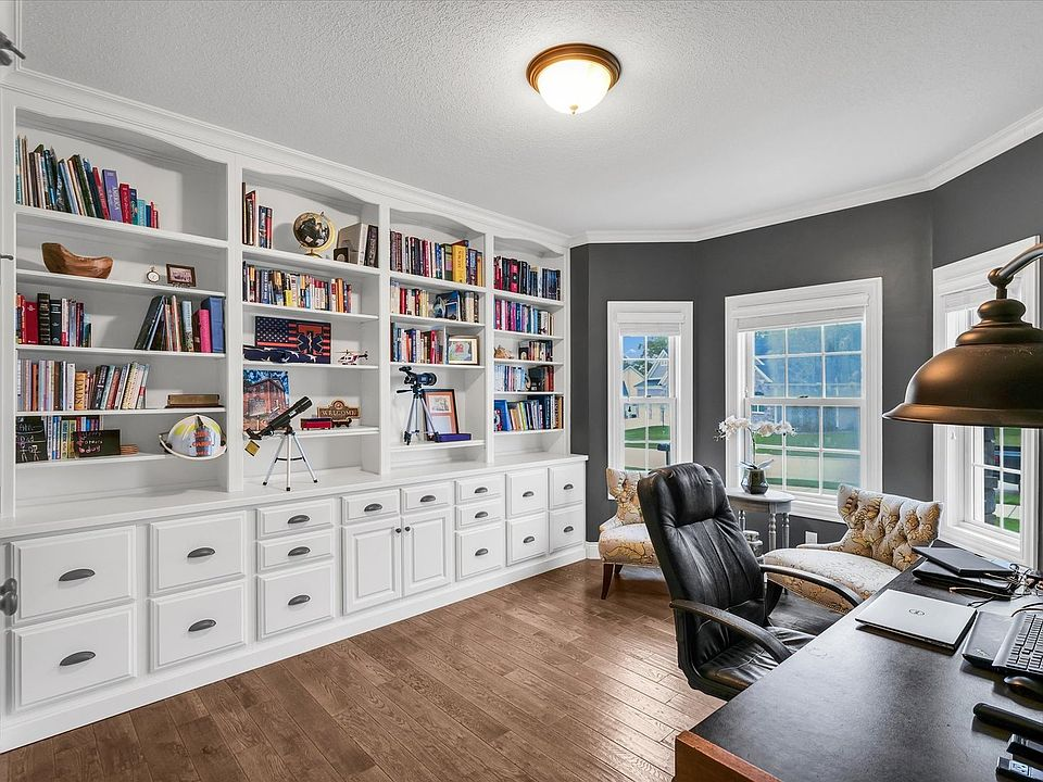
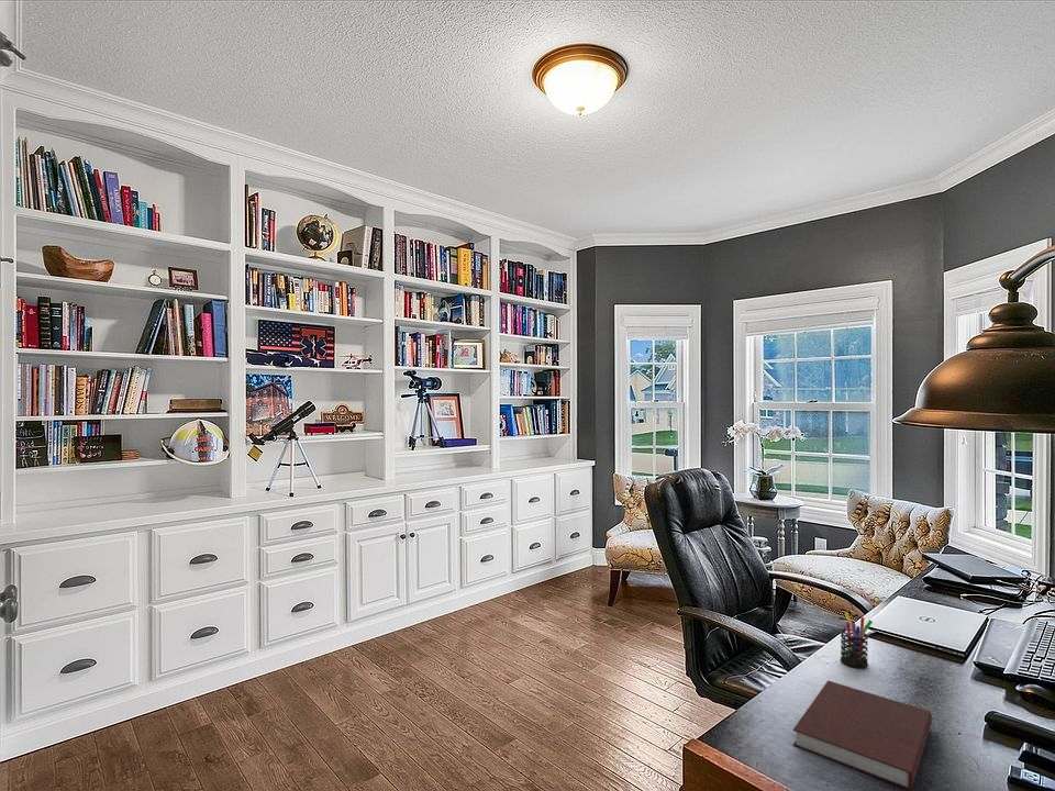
+ notebook [792,680,933,791]
+ pen holder [840,611,874,669]
